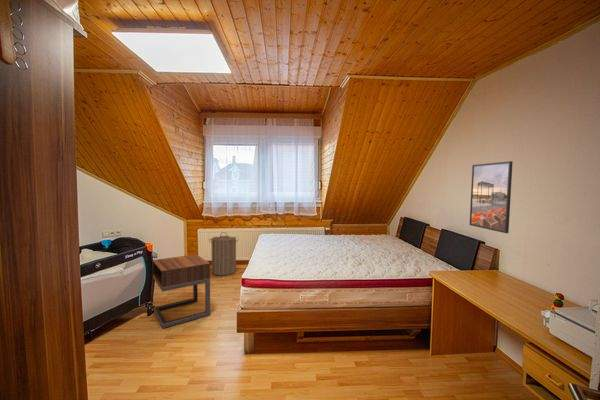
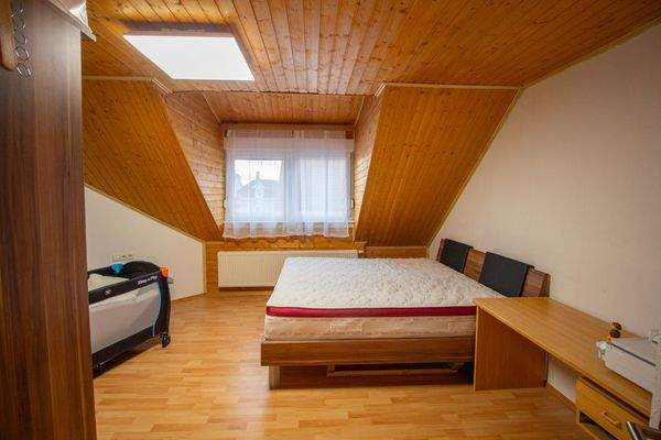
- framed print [469,160,514,234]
- nightstand [152,253,211,329]
- laundry hamper [208,231,240,277]
